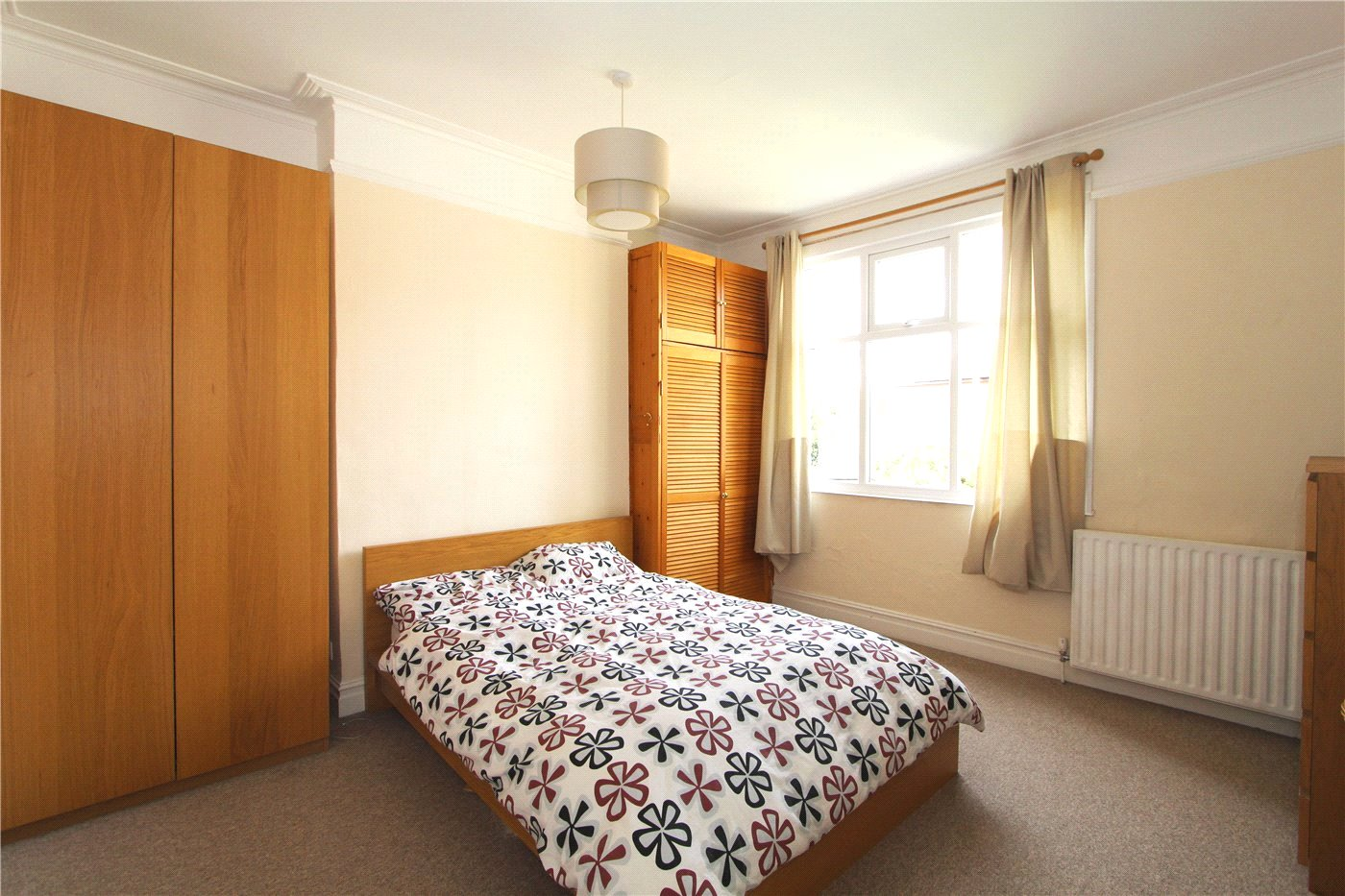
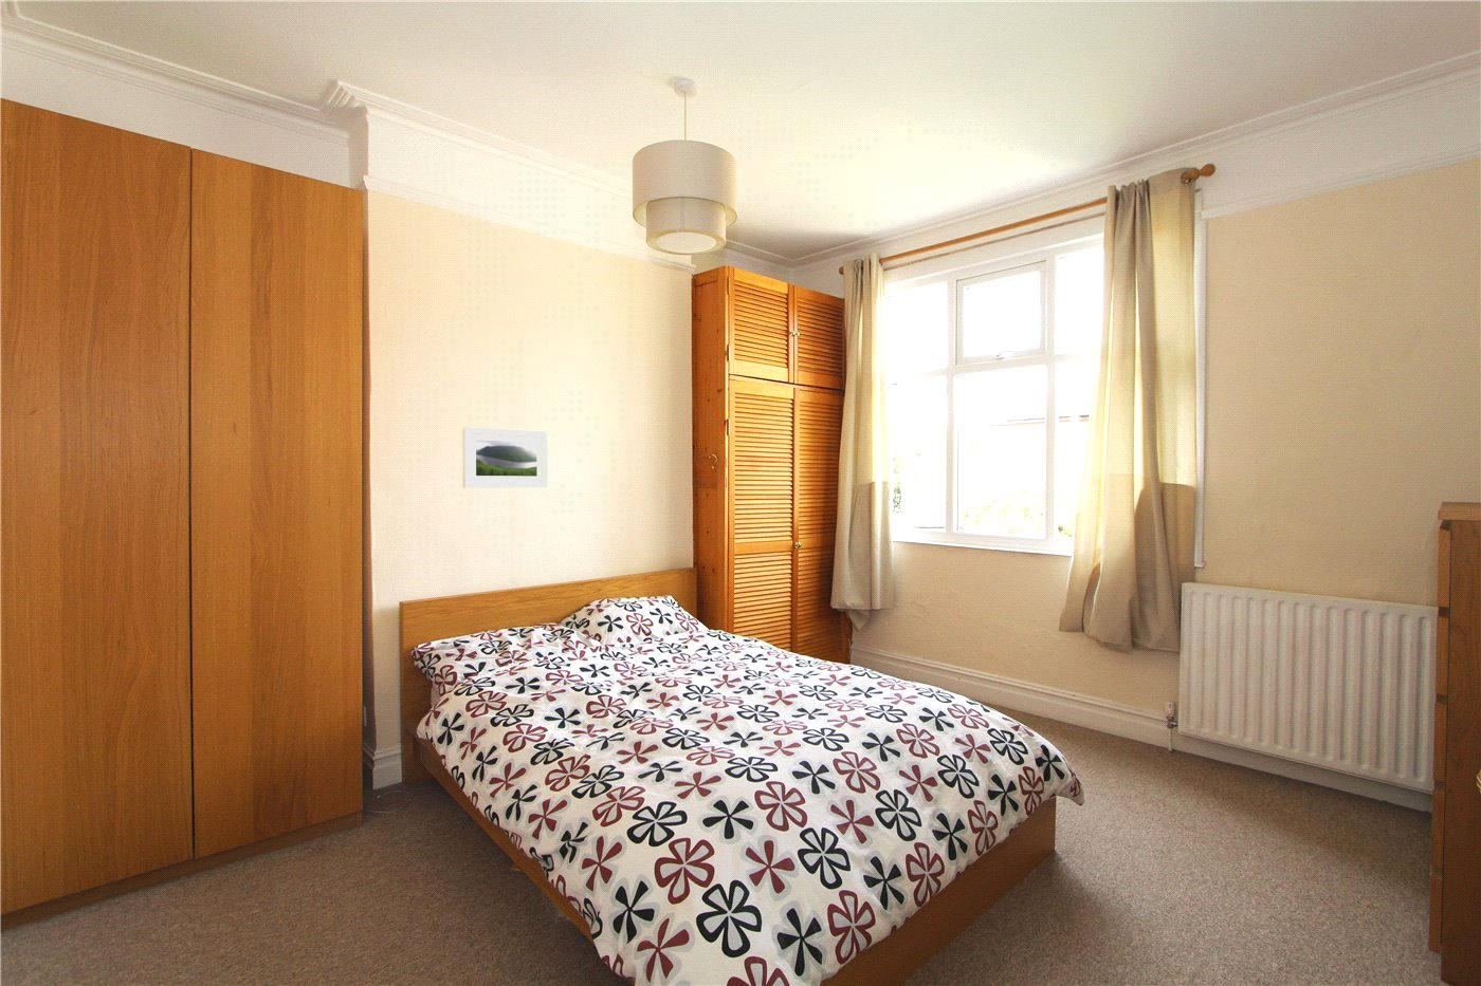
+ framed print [461,426,549,489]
